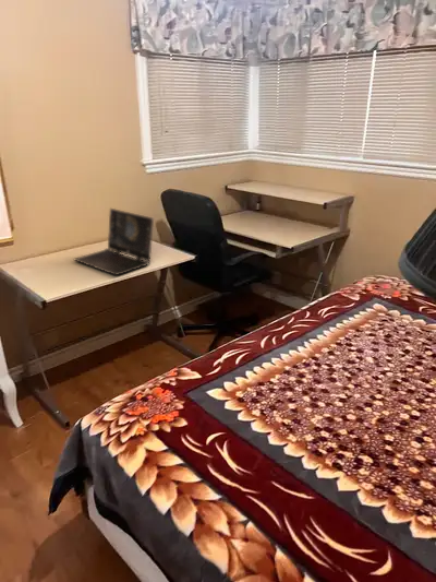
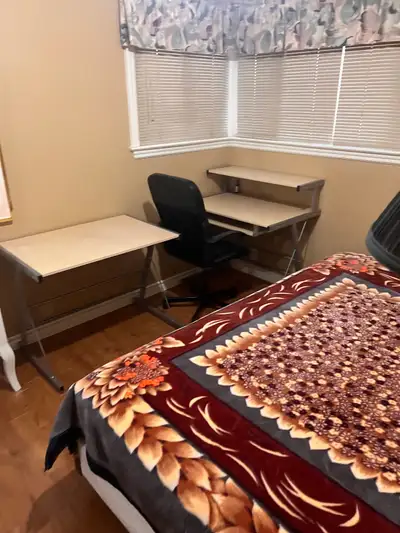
- laptop [72,207,155,276]
